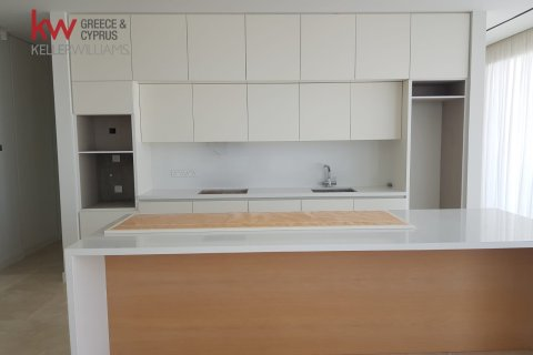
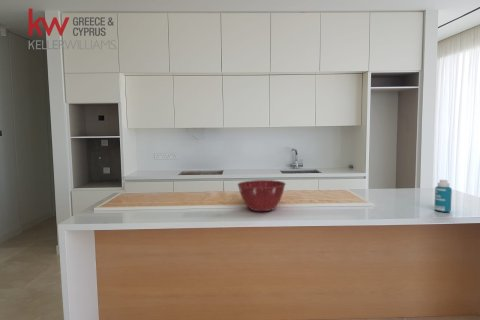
+ bottle [433,179,453,213]
+ mixing bowl [236,179,287,212]
